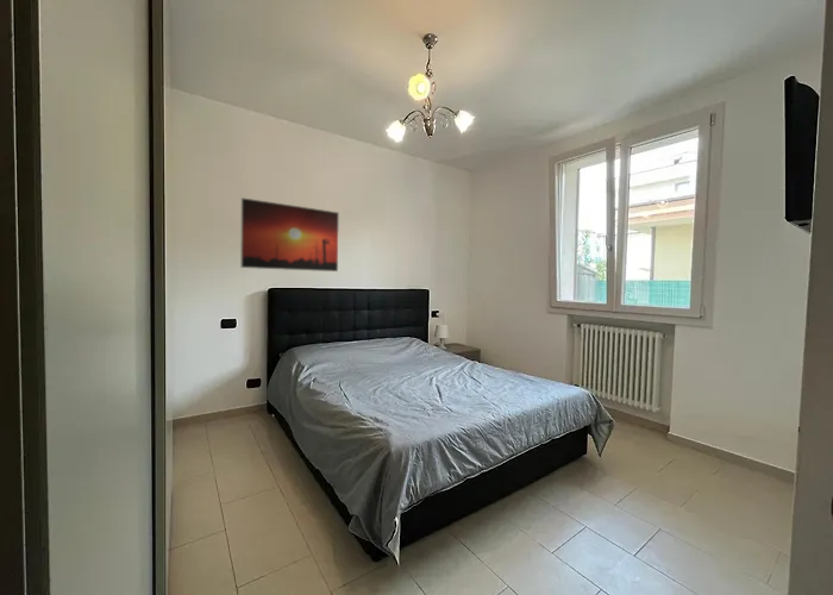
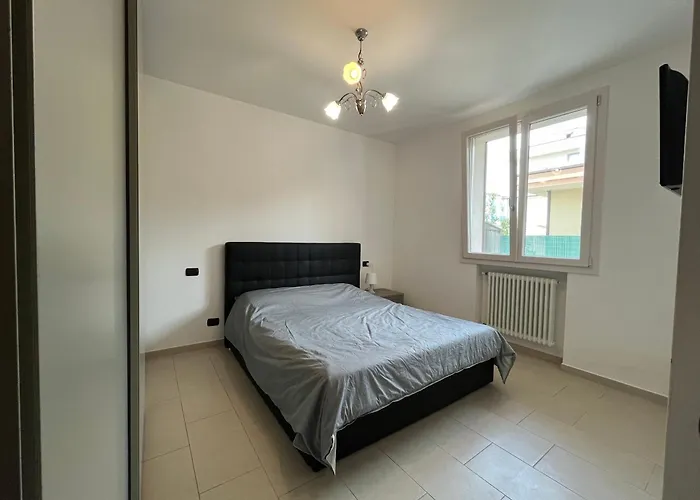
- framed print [239,196,340,273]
